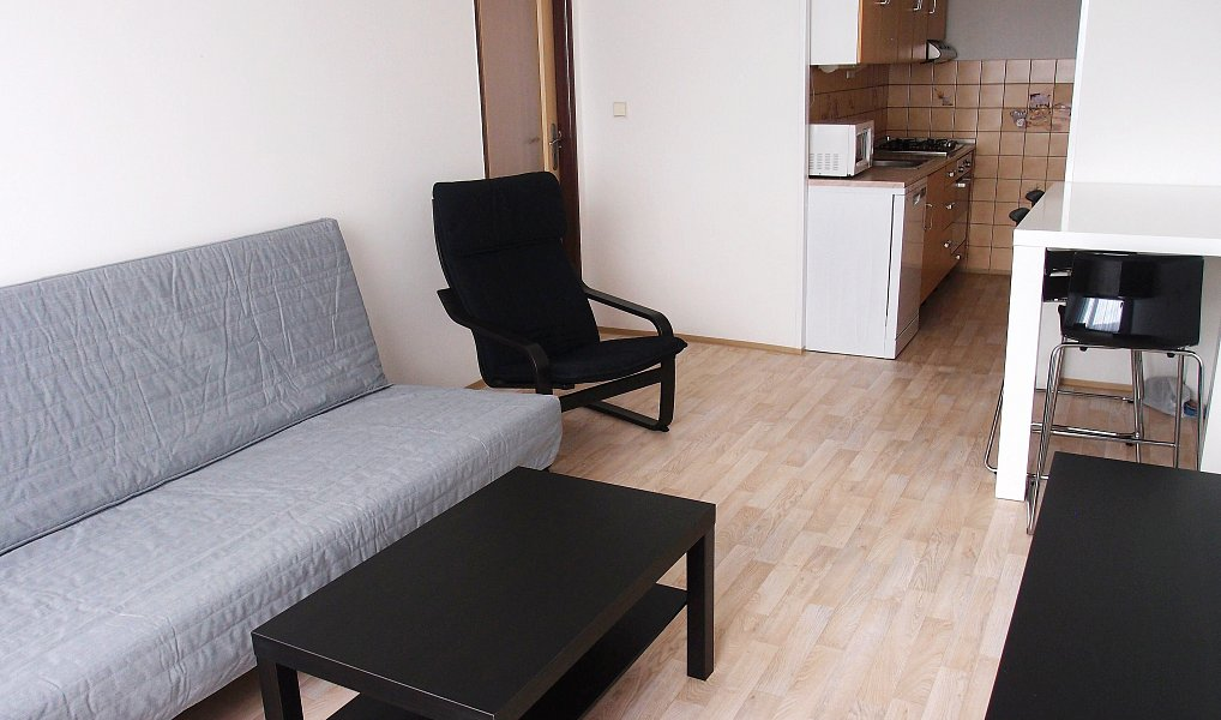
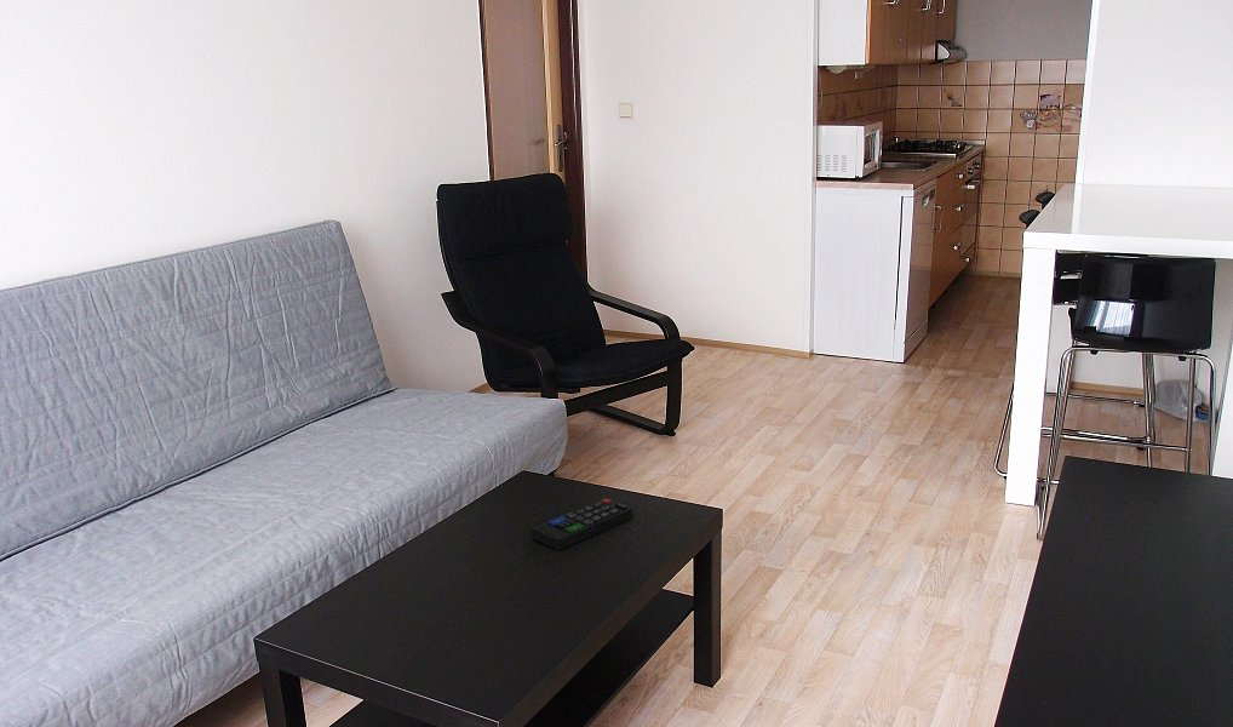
+ remote control [531,497,633,551]
